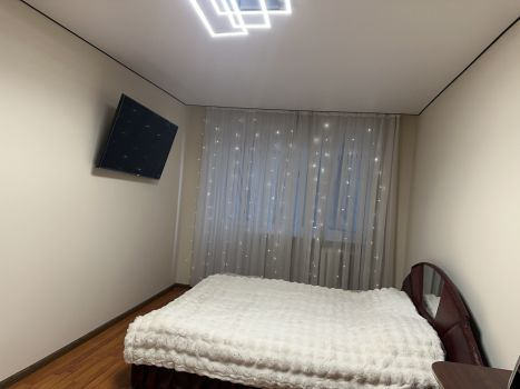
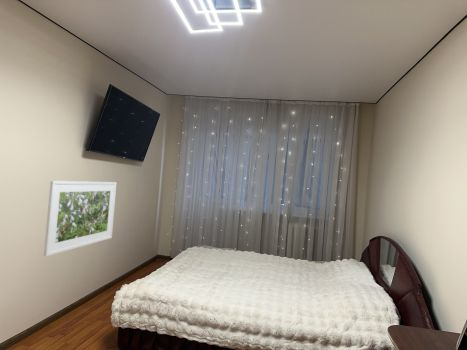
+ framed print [43,180,118,257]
